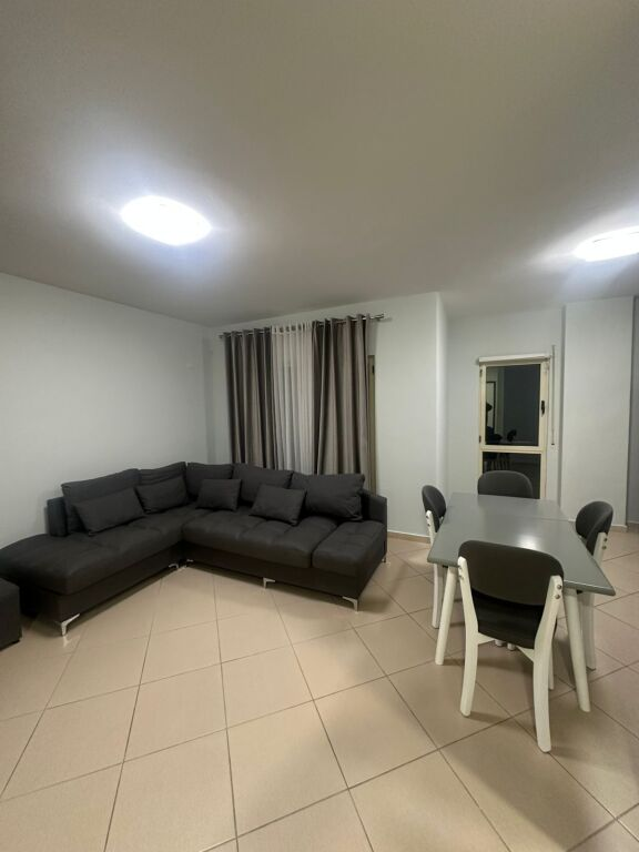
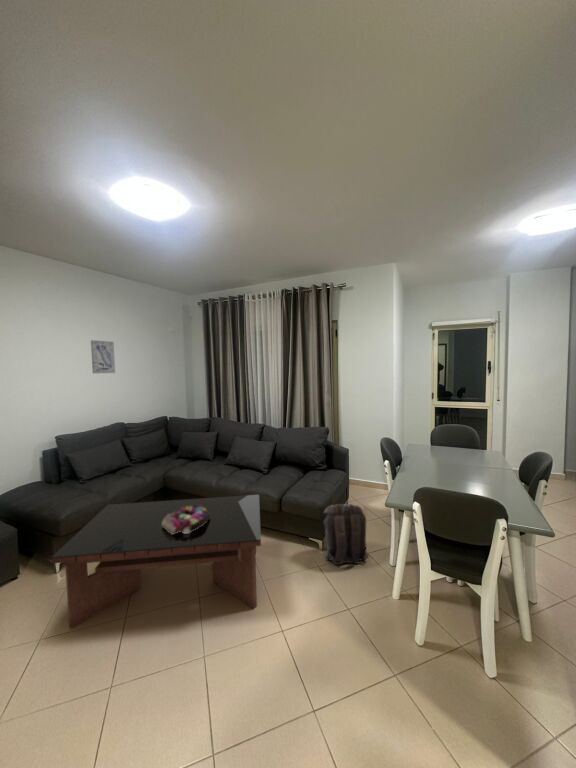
+ backpack [322,503,370,566]
+ wall art [90,339,116,374]
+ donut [162,505,210,534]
+ coffee table [51,494,262,629]
